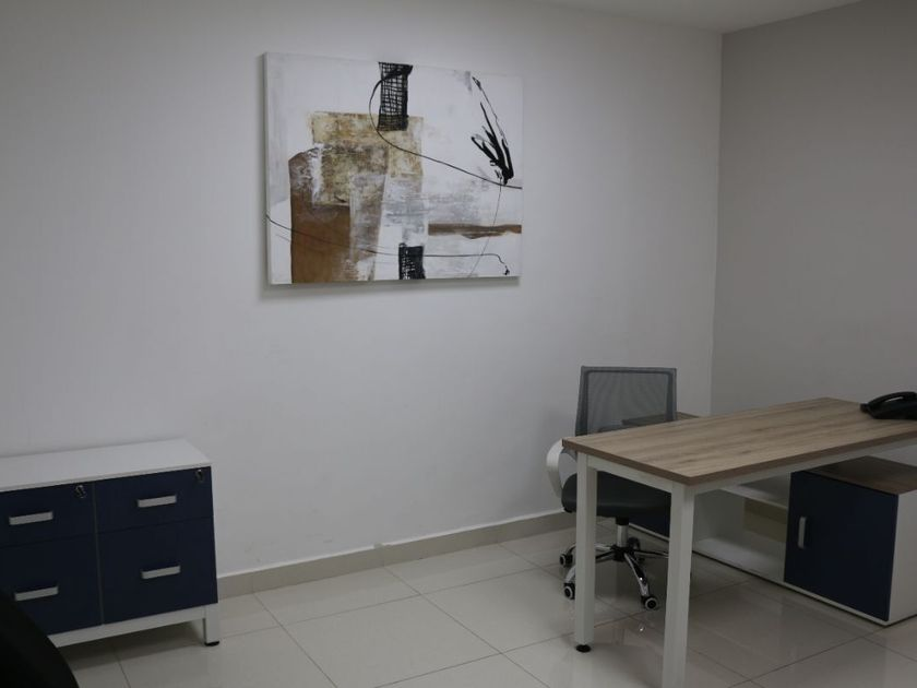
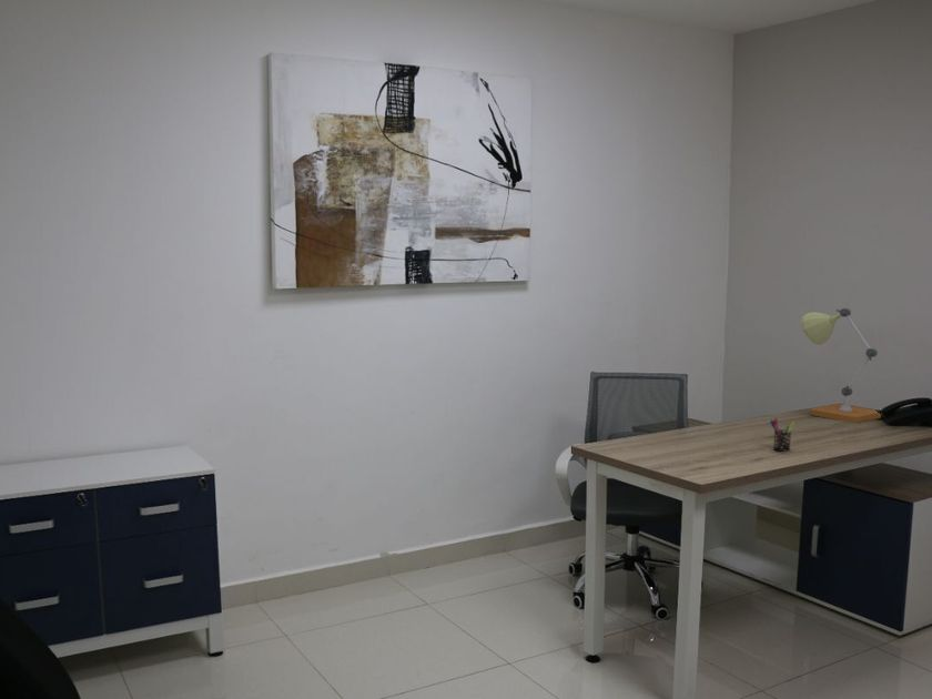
+ pen holder [769,417,796,453]
+ desk lamp [800,307,882,423]
